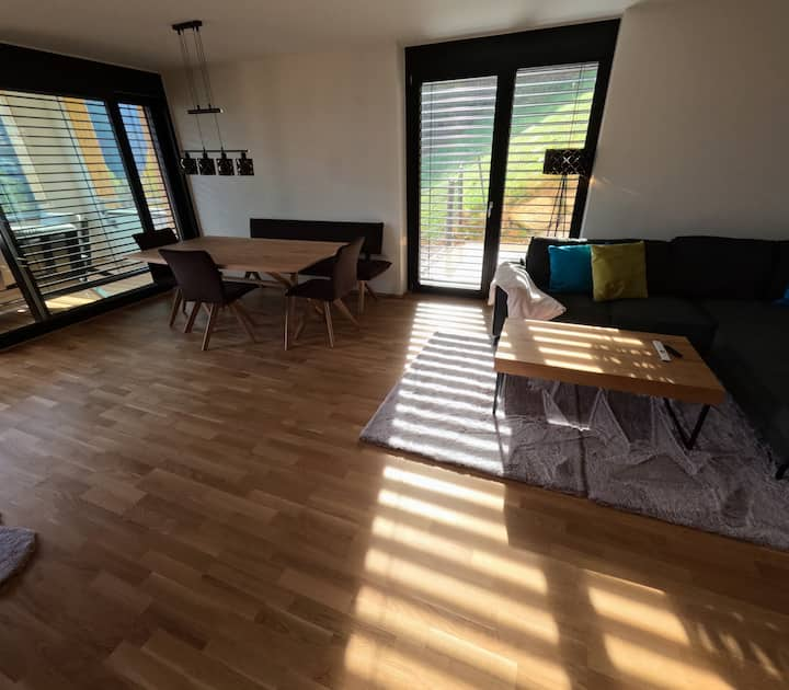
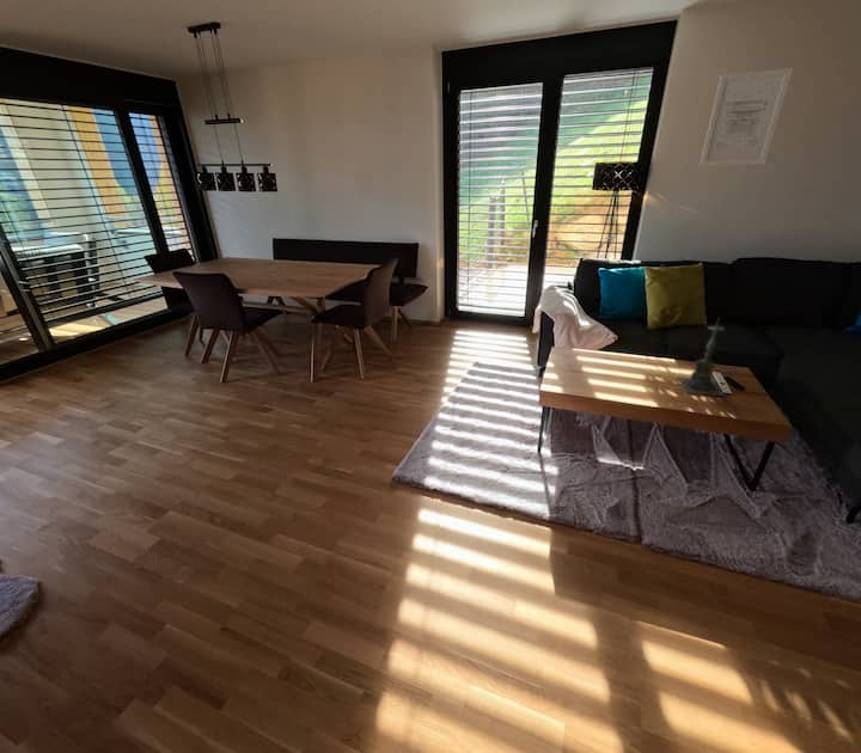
+ candle holder [676,316,727,397]
+ wall art [698,67,794,167]
